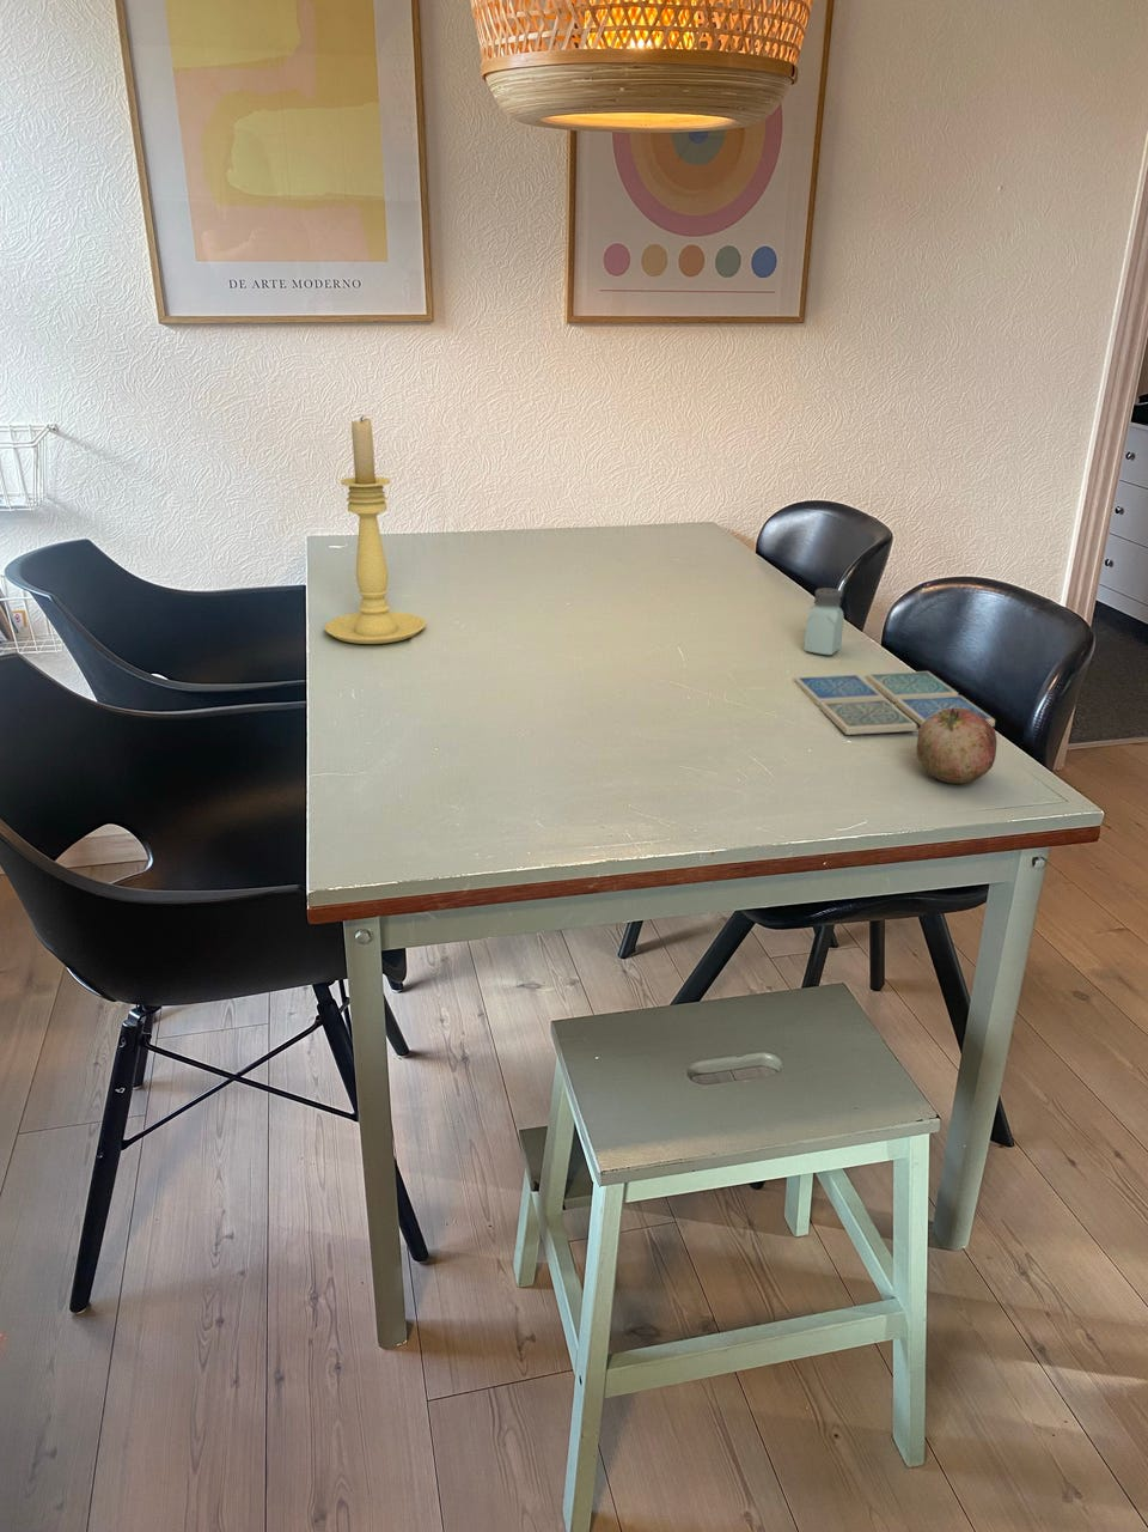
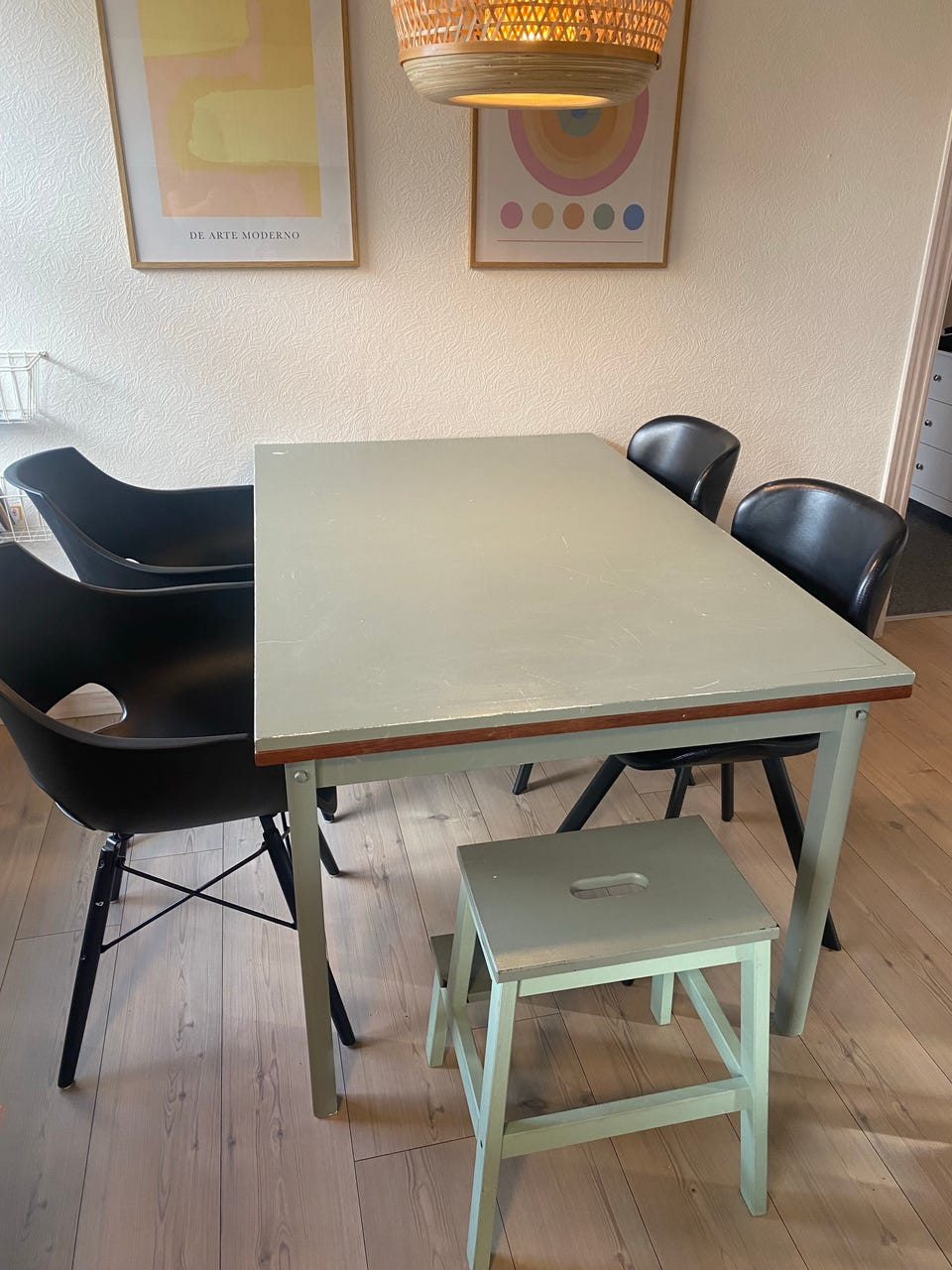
- fruit [916,707,998,785]
- drink coaster [792,671,996,736]
- candle holder [323,414,427,645]
- saltshaker [802,586,845,656]
